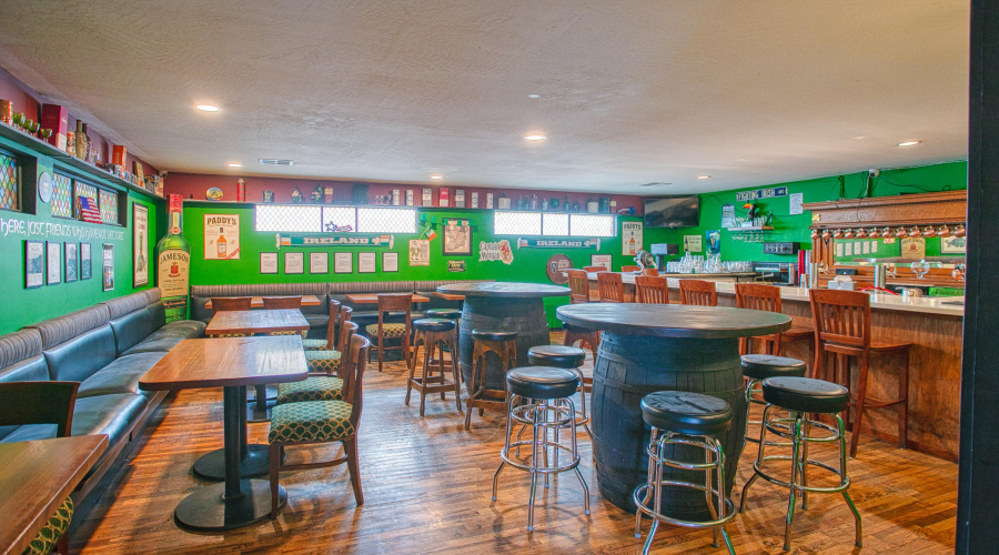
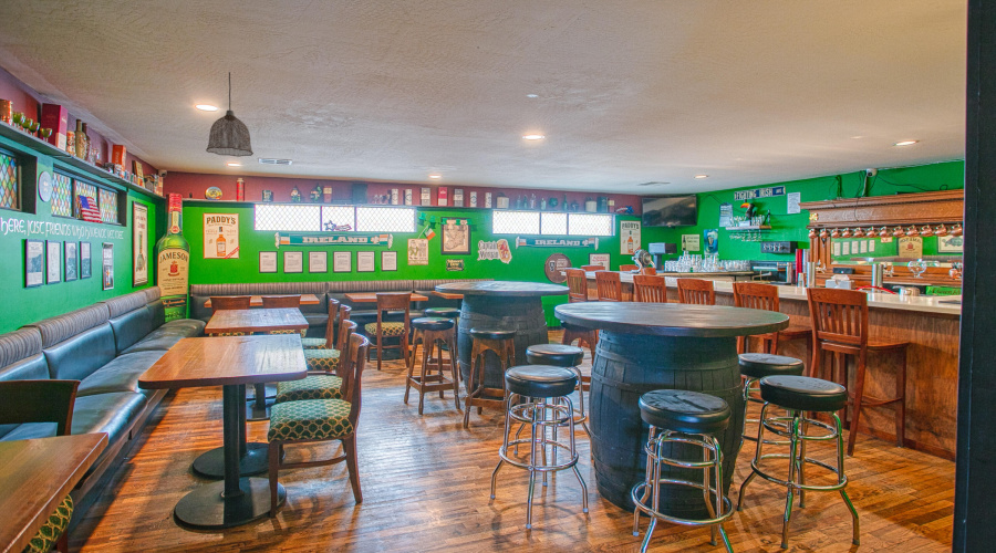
+ pendant lamp [205,71,255,157]
